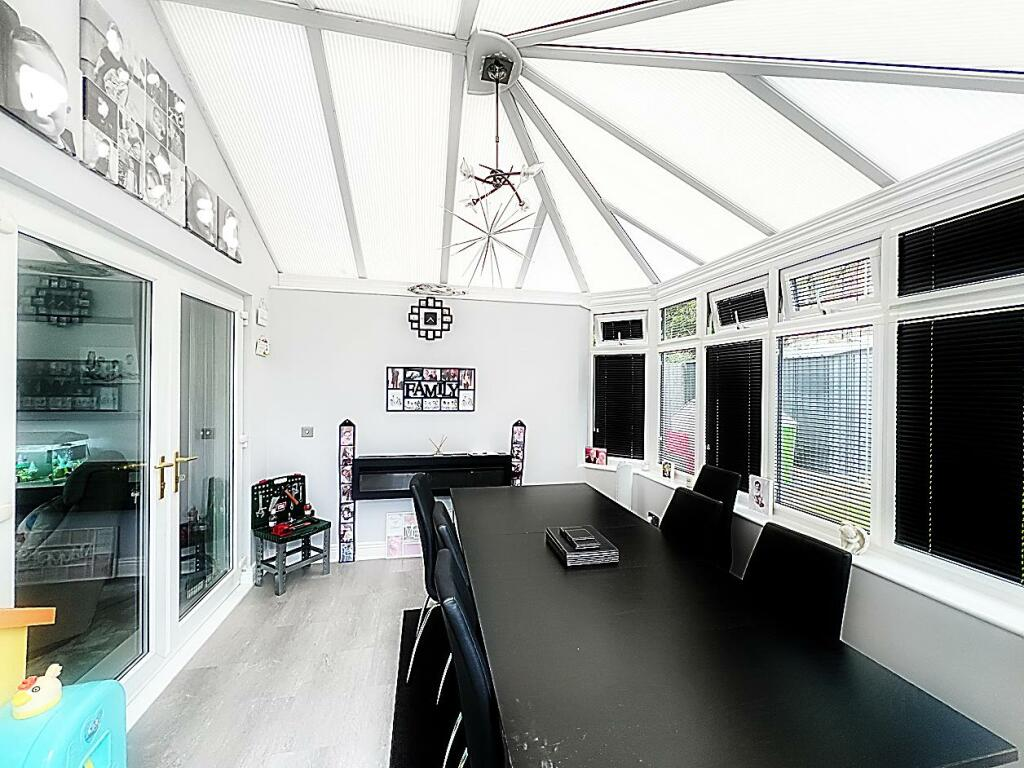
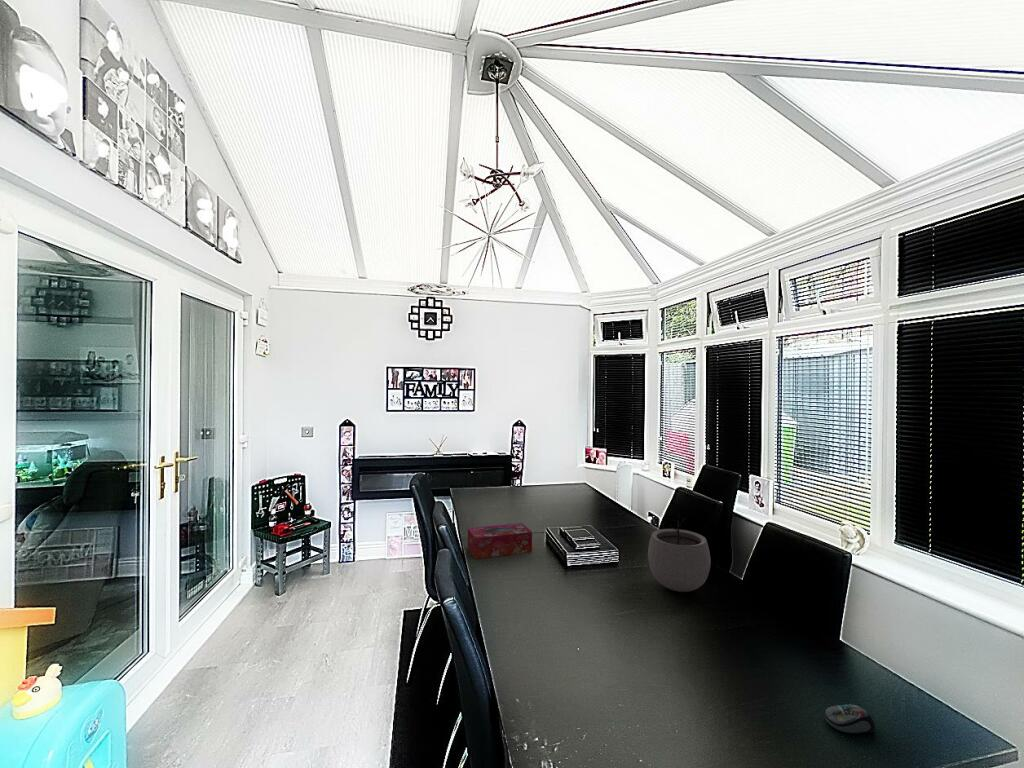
+ tissue box [467,522,533,560]
+ plant pot [647,513,712,593]
+ computer mouse [824,704,876,735]
